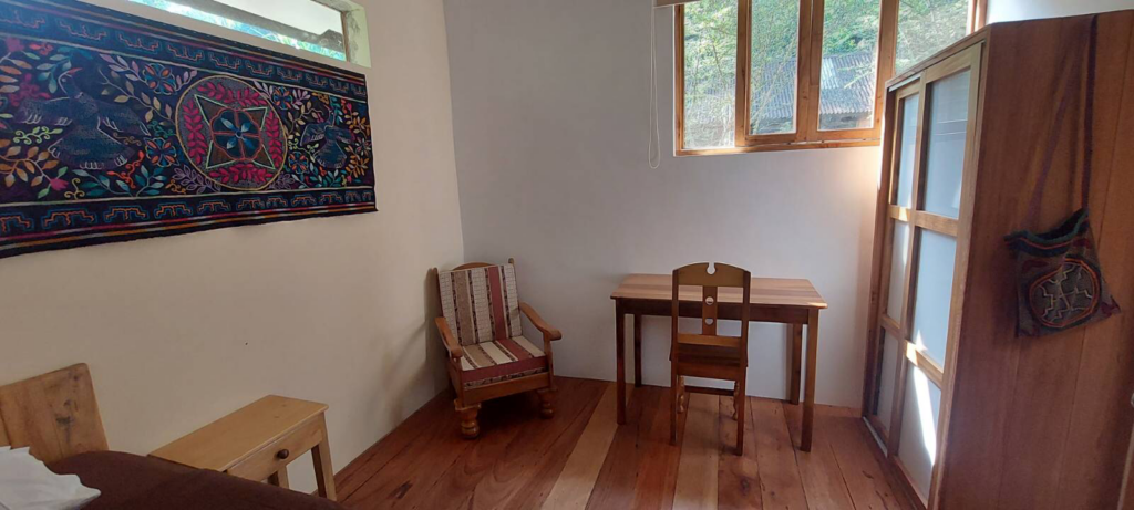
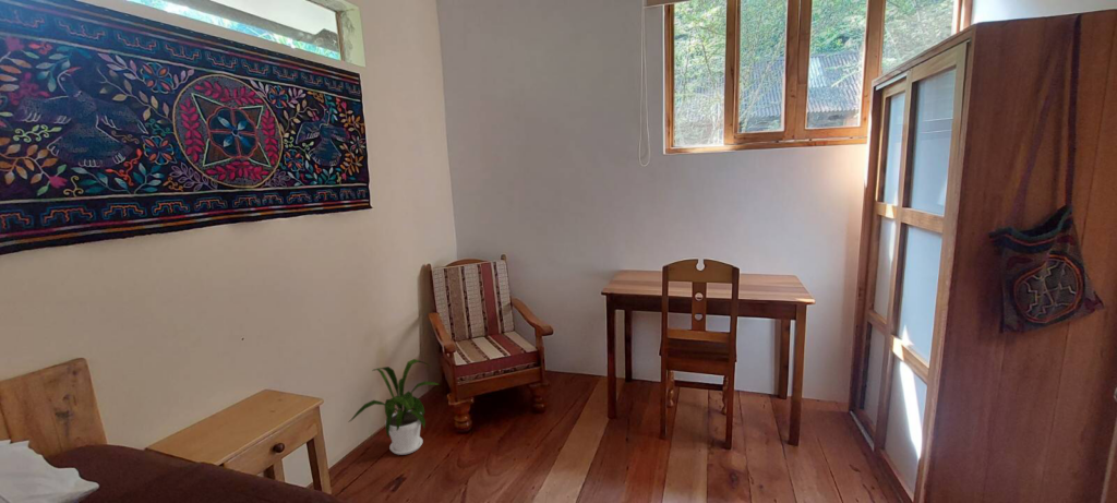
+ house plant [348,358,442,456]
